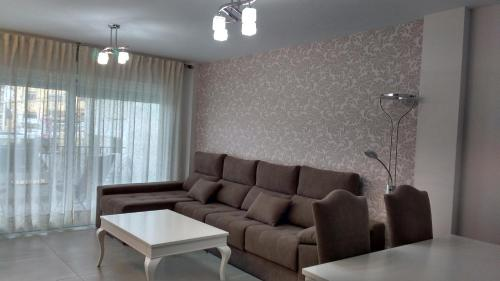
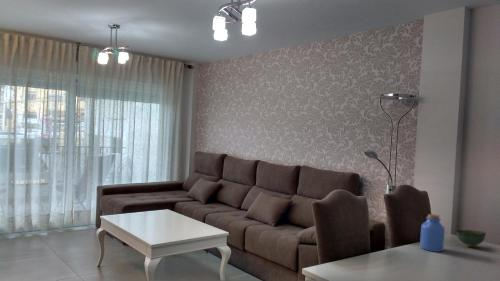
+ jar [419,213,446,253]
+ bowl [454,229,487,248]
